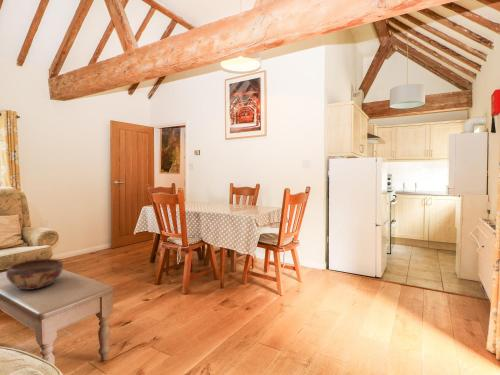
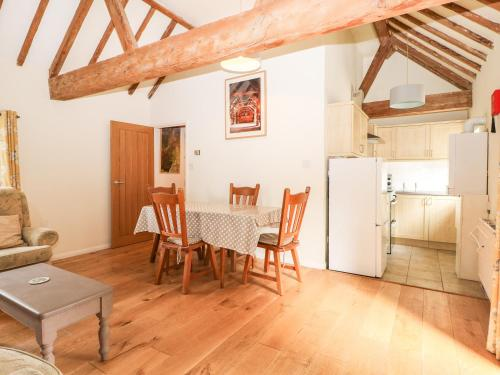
- decorative bowl [5,258,64,291]
